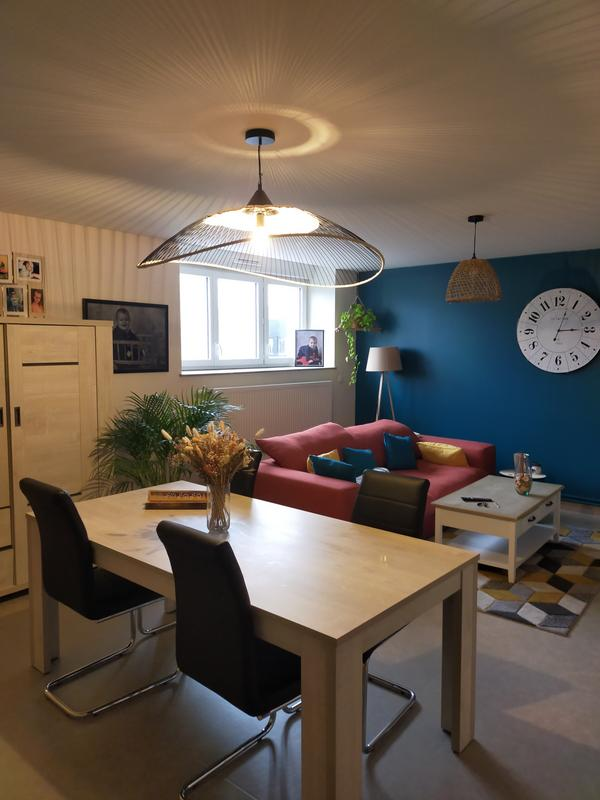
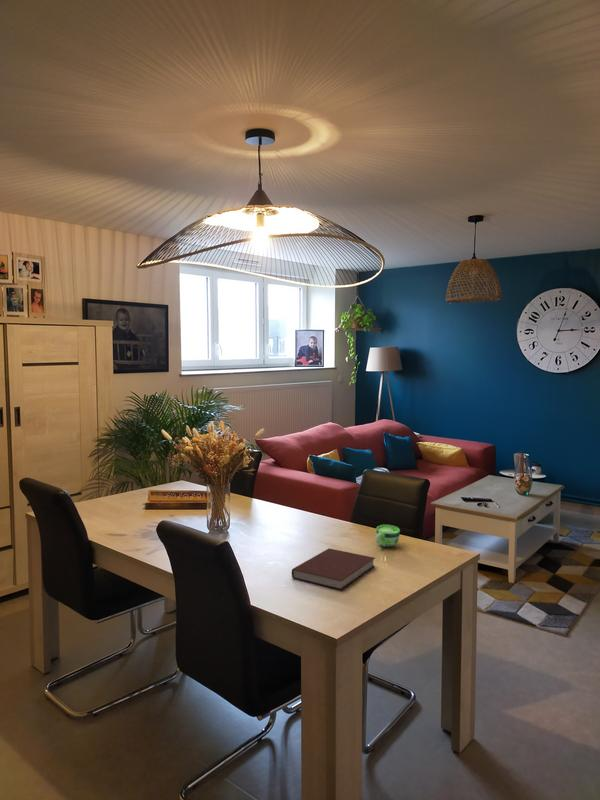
+ notebook [291,547,376,591]
+ cup [375,524,401,548]
